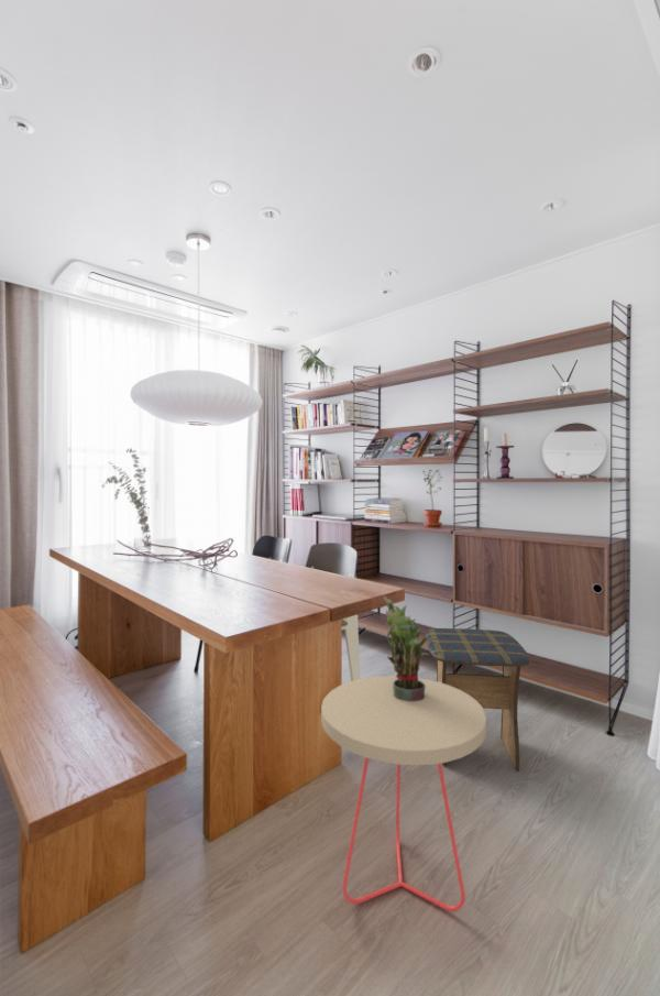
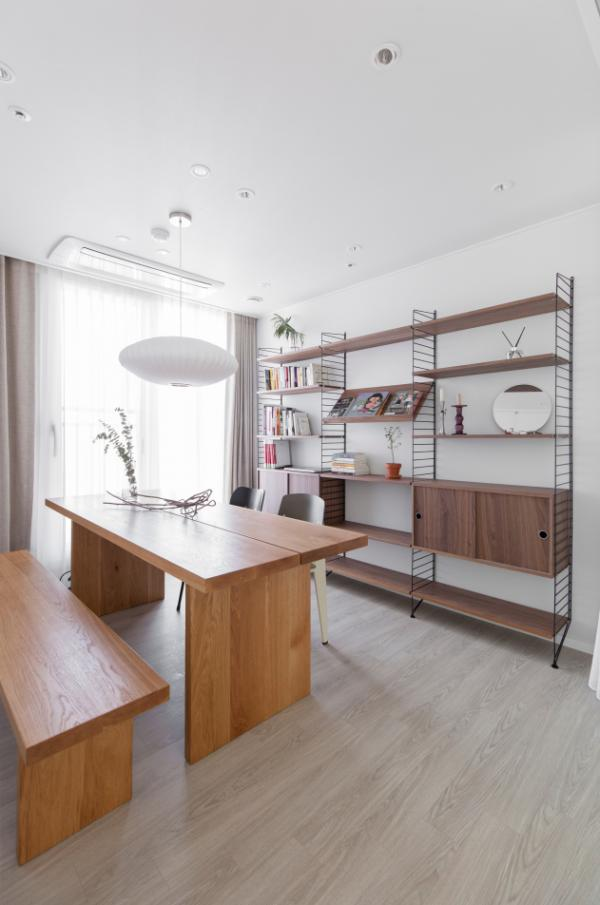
- potted plant [382,594,439,702]
- side table [320,675,487,912]
- stool [426,627,531,771]
